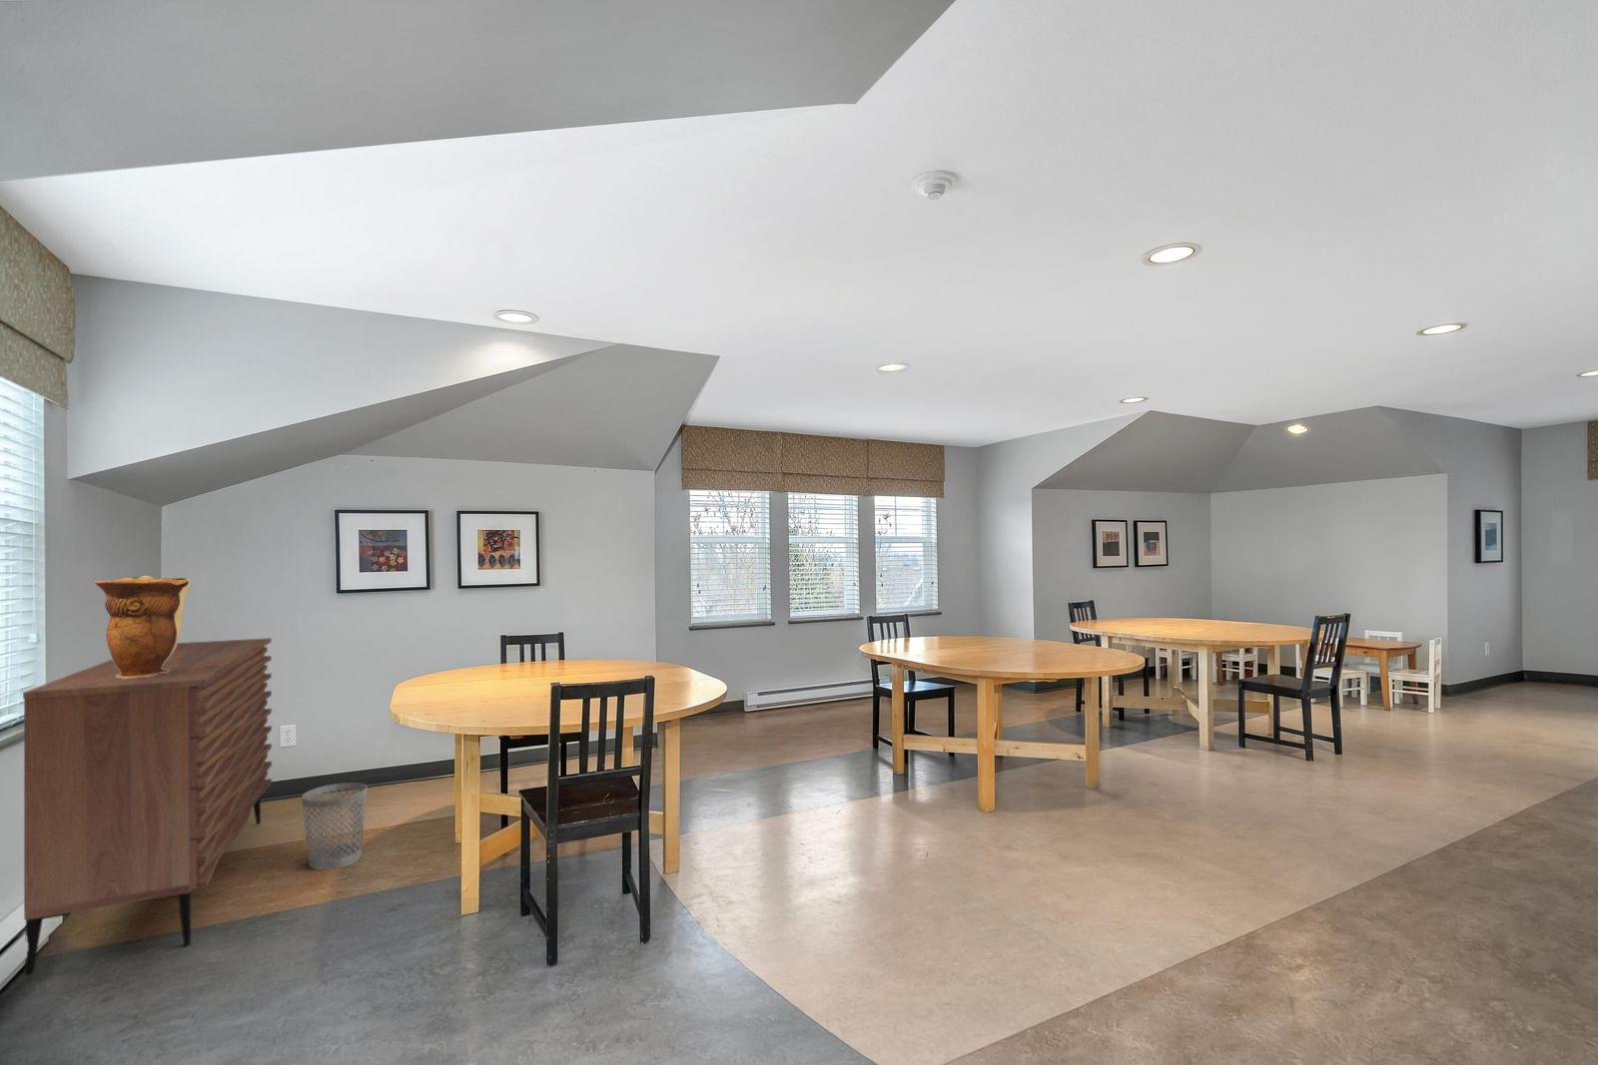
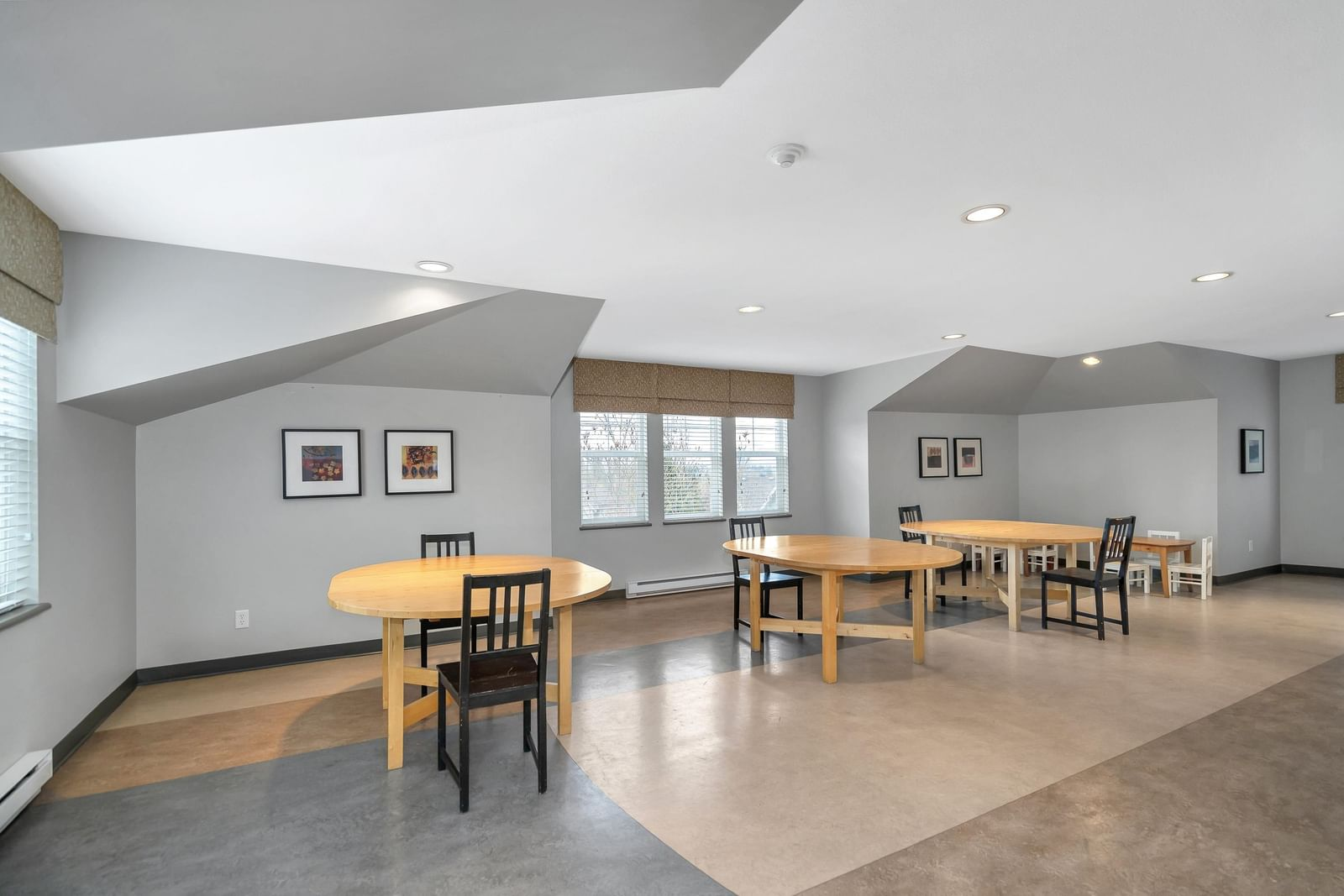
- decorative vase [94,575,190,679]
- wastebasket [301,782,369,871]
- sideboard [21,637,272,976]
